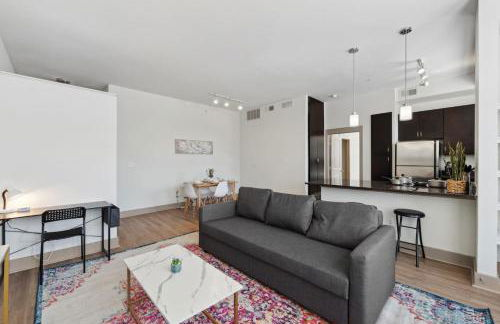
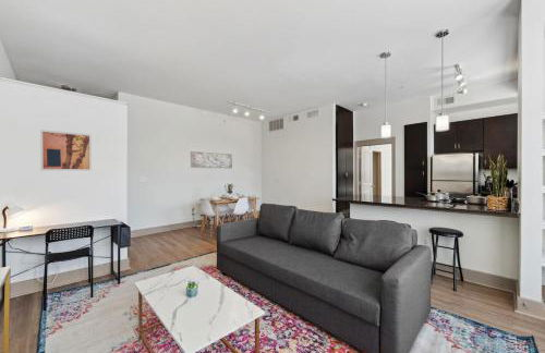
+ wall art [39,129,93,172]
